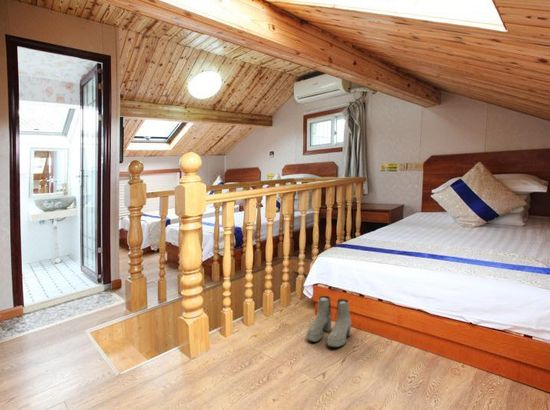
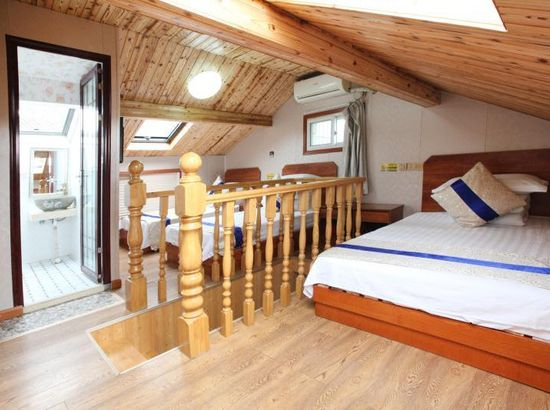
- boots [306,295,352,348]
